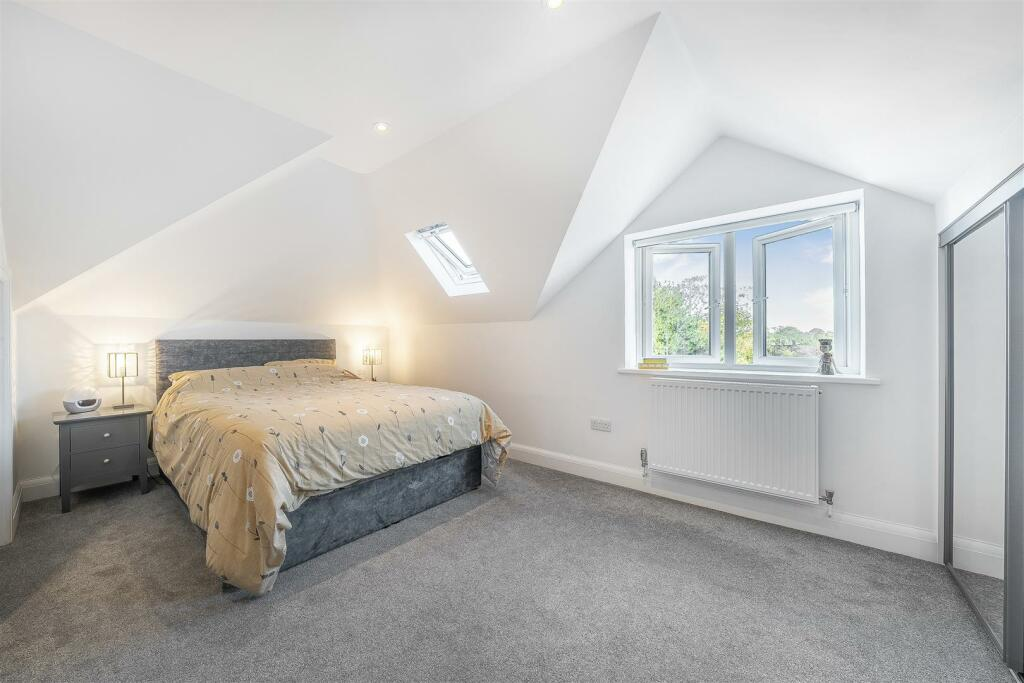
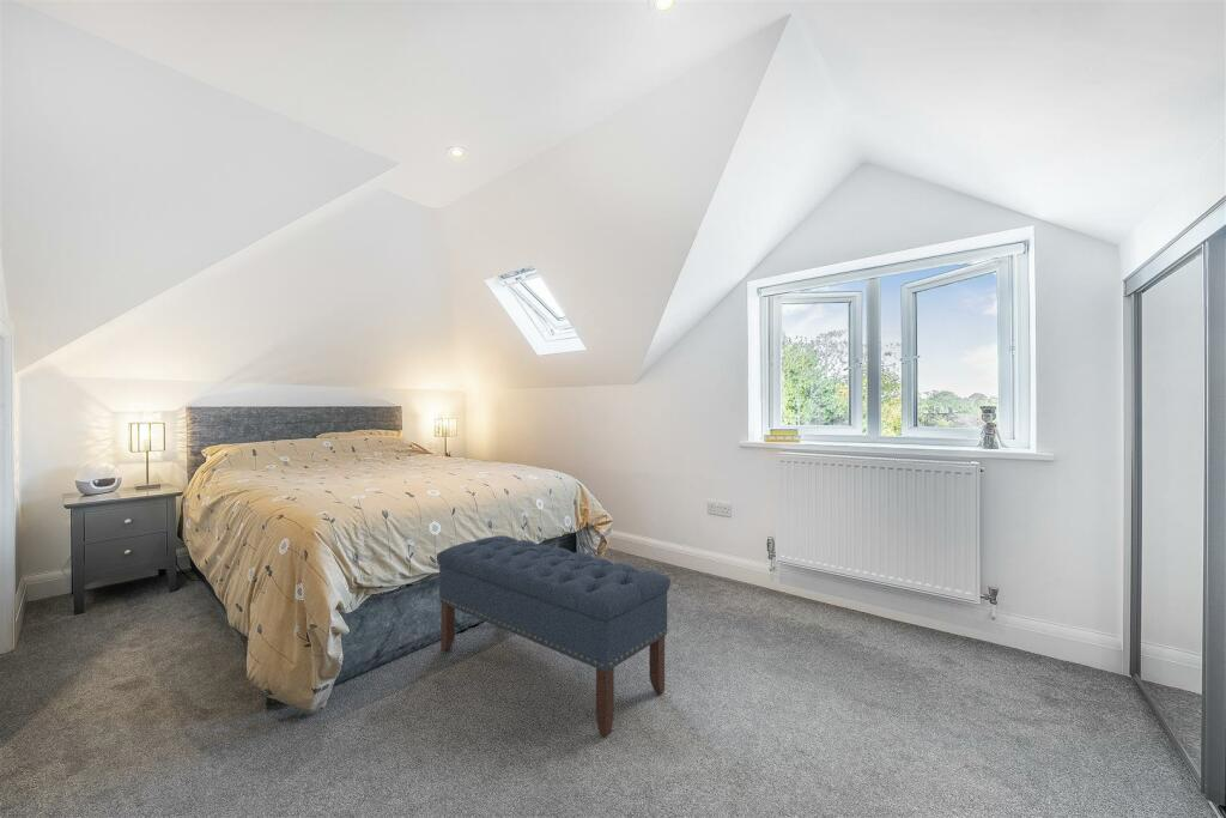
+ bench [436,534,672,738]
